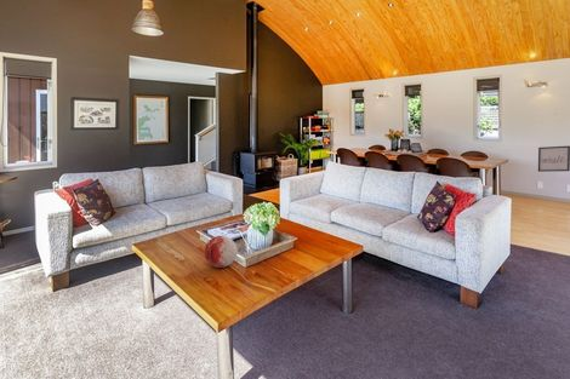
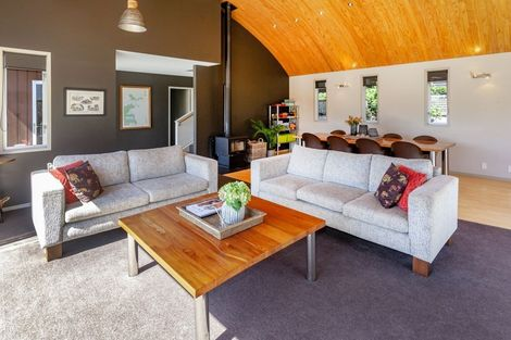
- wall art [537,144,570,173]
- decorative orb [204,235,239,269]
